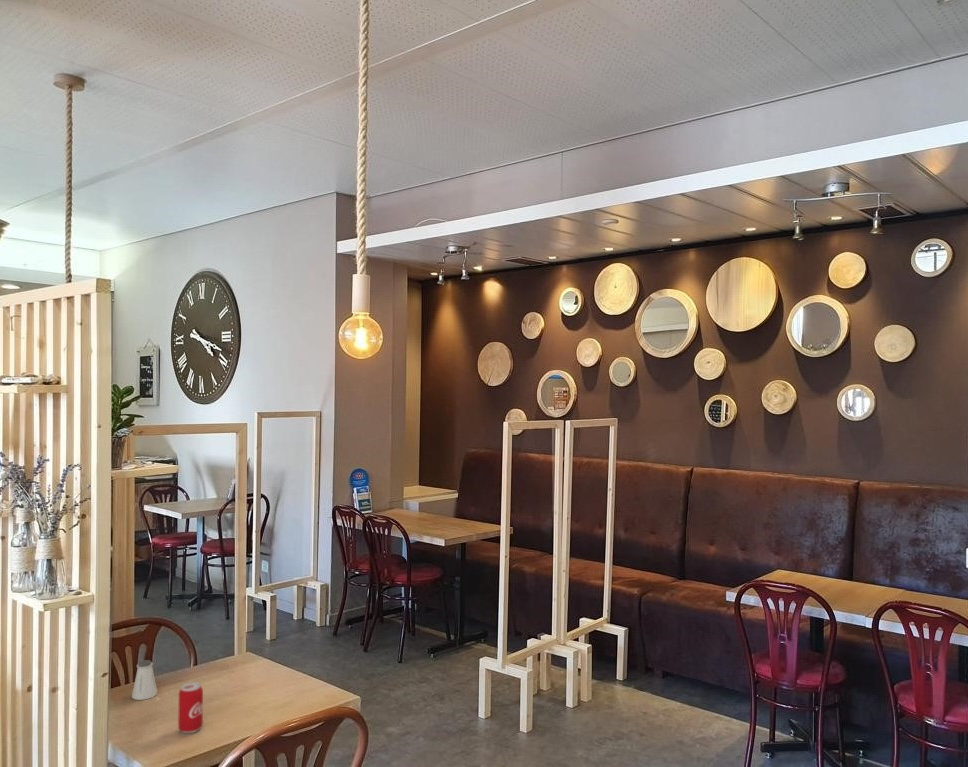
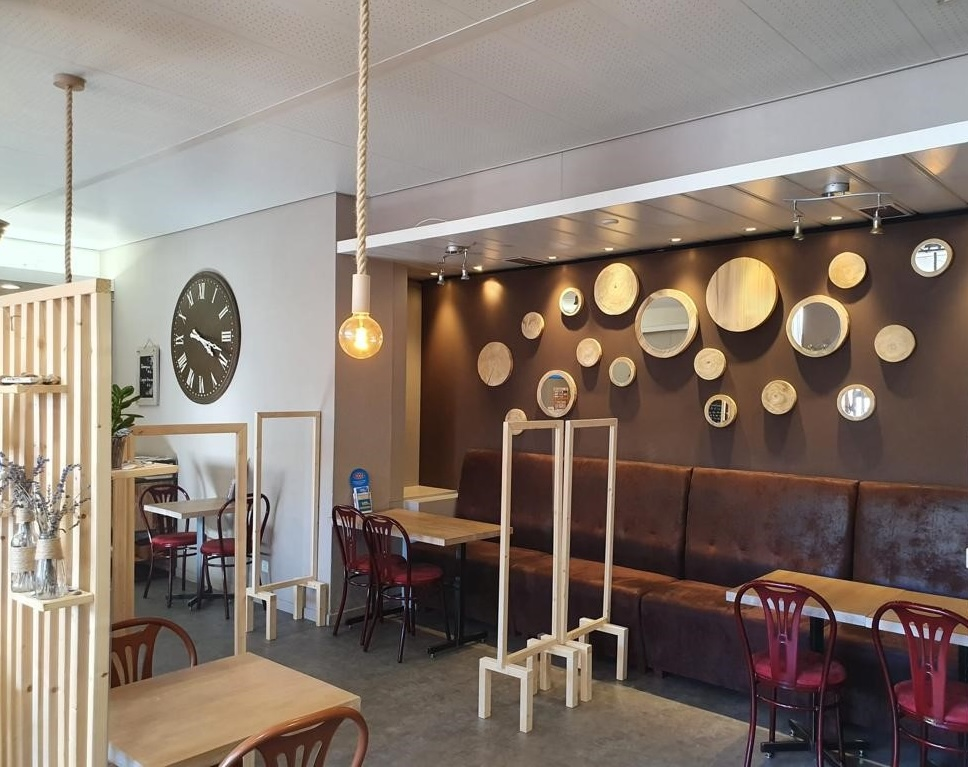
- saltshaker [131,659,158,701]
- beverage can [177,681,204,734]
